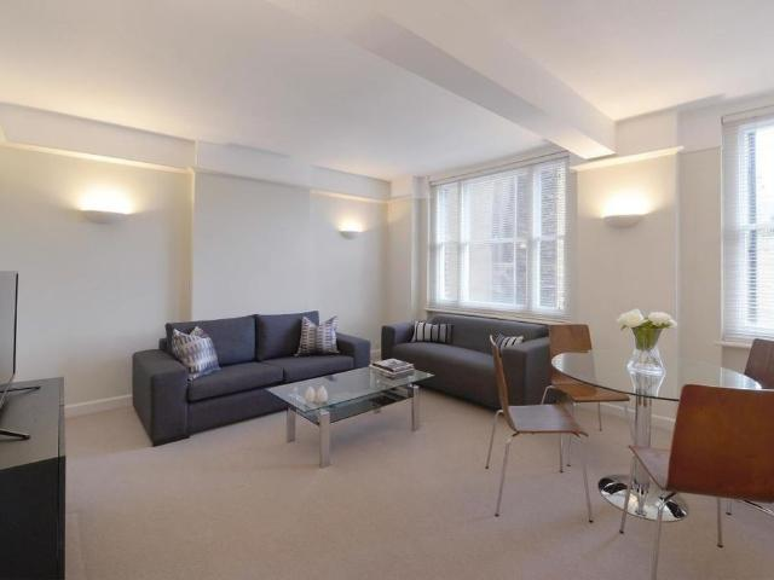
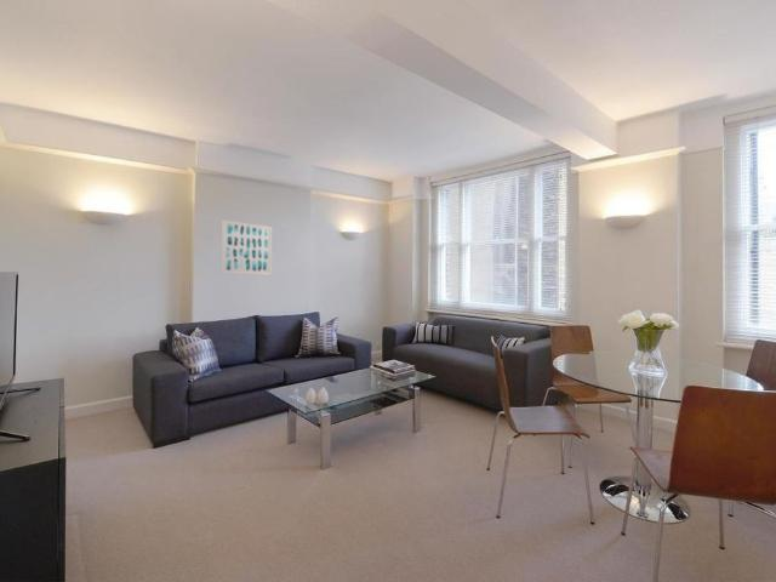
+ wall art [221,219,273,276]
